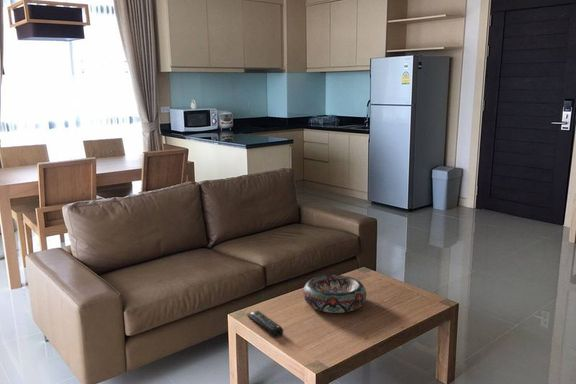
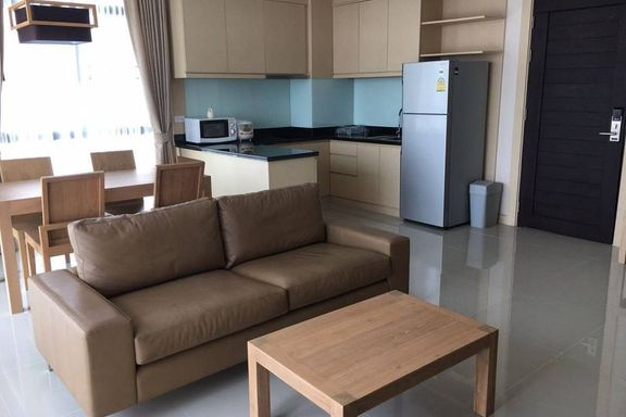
- decorative bowl [302,274,368,314]
- remote control [246,310,284,337]
